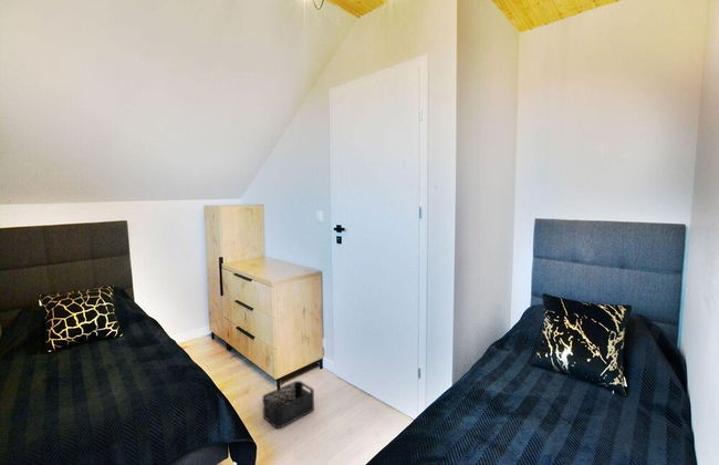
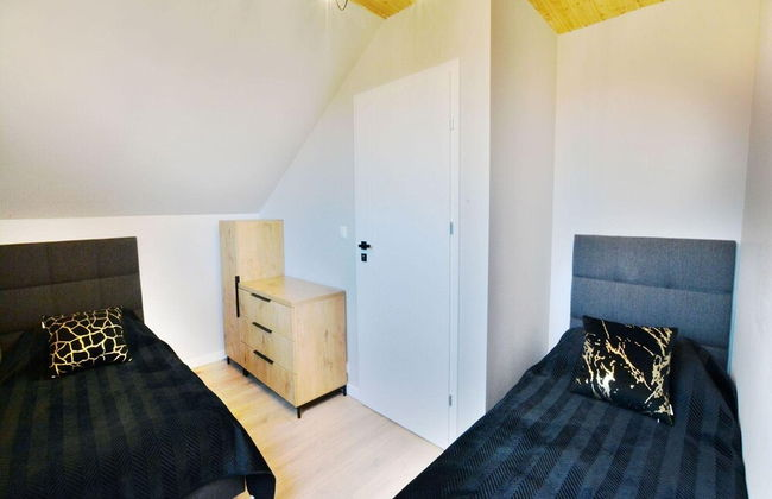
- storage bin [261,380,315,430]
